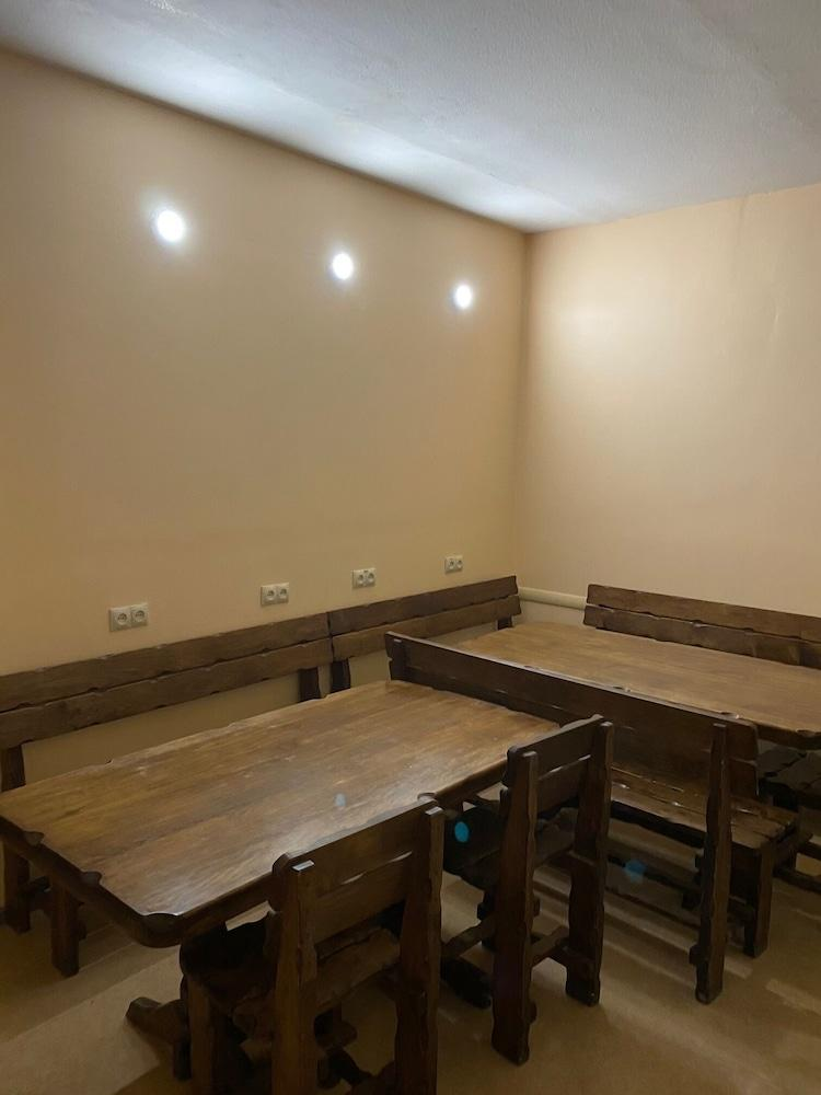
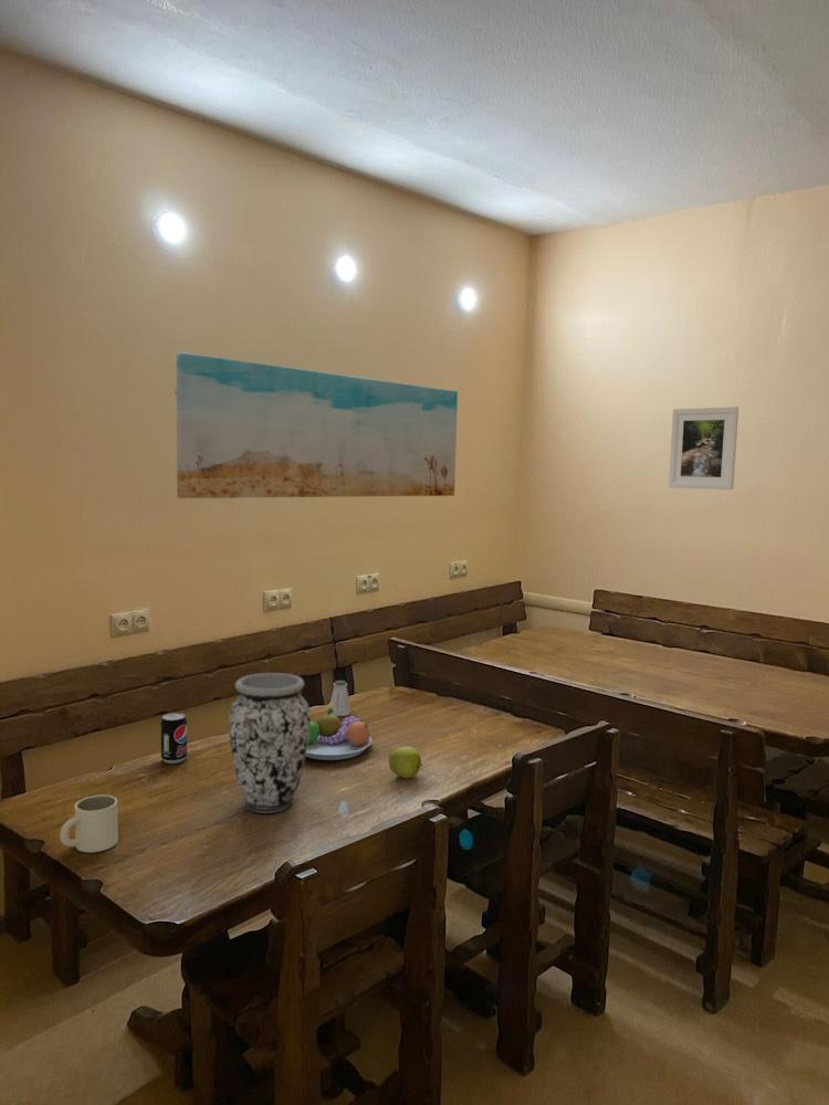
+ beverage can [159,712,188,765]
+ vase [228,672,312,814]
+ apple [388,746,424,779]
+ mug [59,794,119,853]
+ fruit bowl [305,707,374,761]
+ wall art [174,351,459,499]
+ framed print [668,407,739,491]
+ saltshaker [328,680,353,717]
